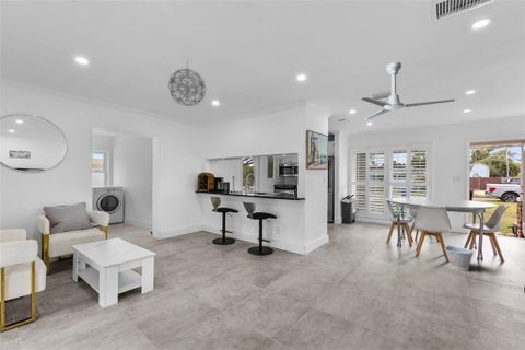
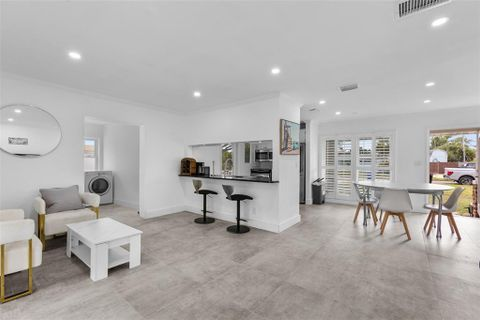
- bucket [444,243,476,272]
- ceiling fan [360,61,457,120]
- pendant light [167,59,207,107]
